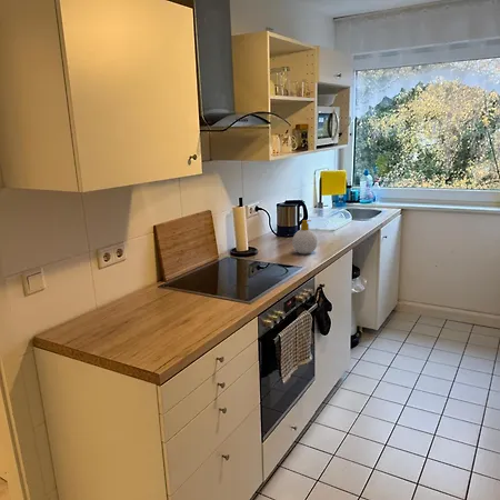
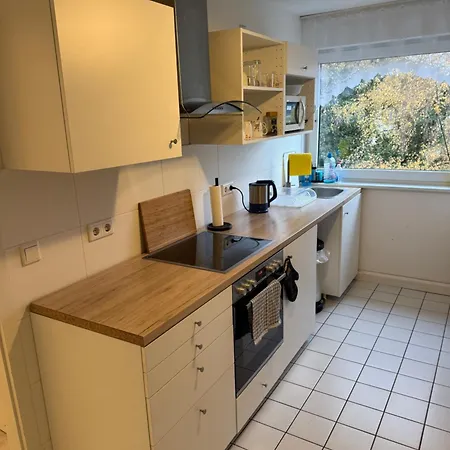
- soap bottle [291,219,319,256]
